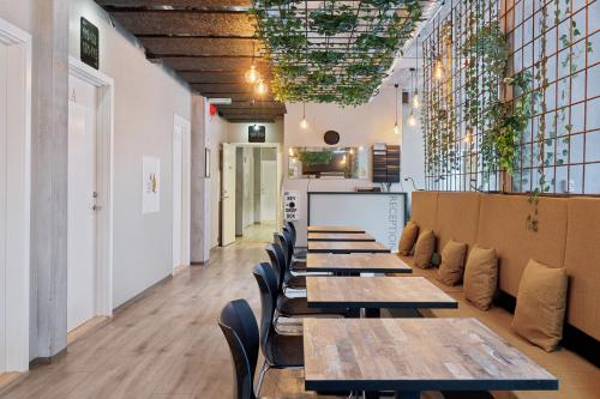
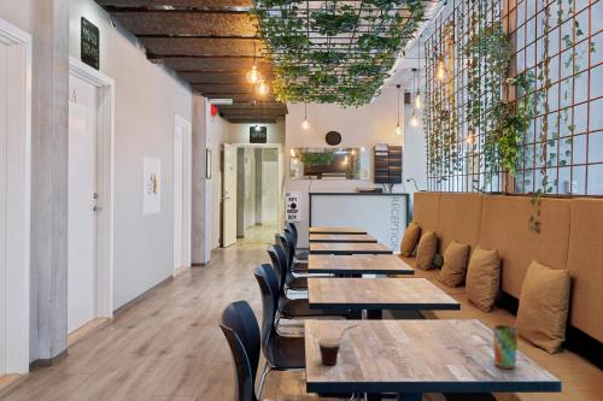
+ cup [317,323,359,366]
+ cup [492,324,520,370]
